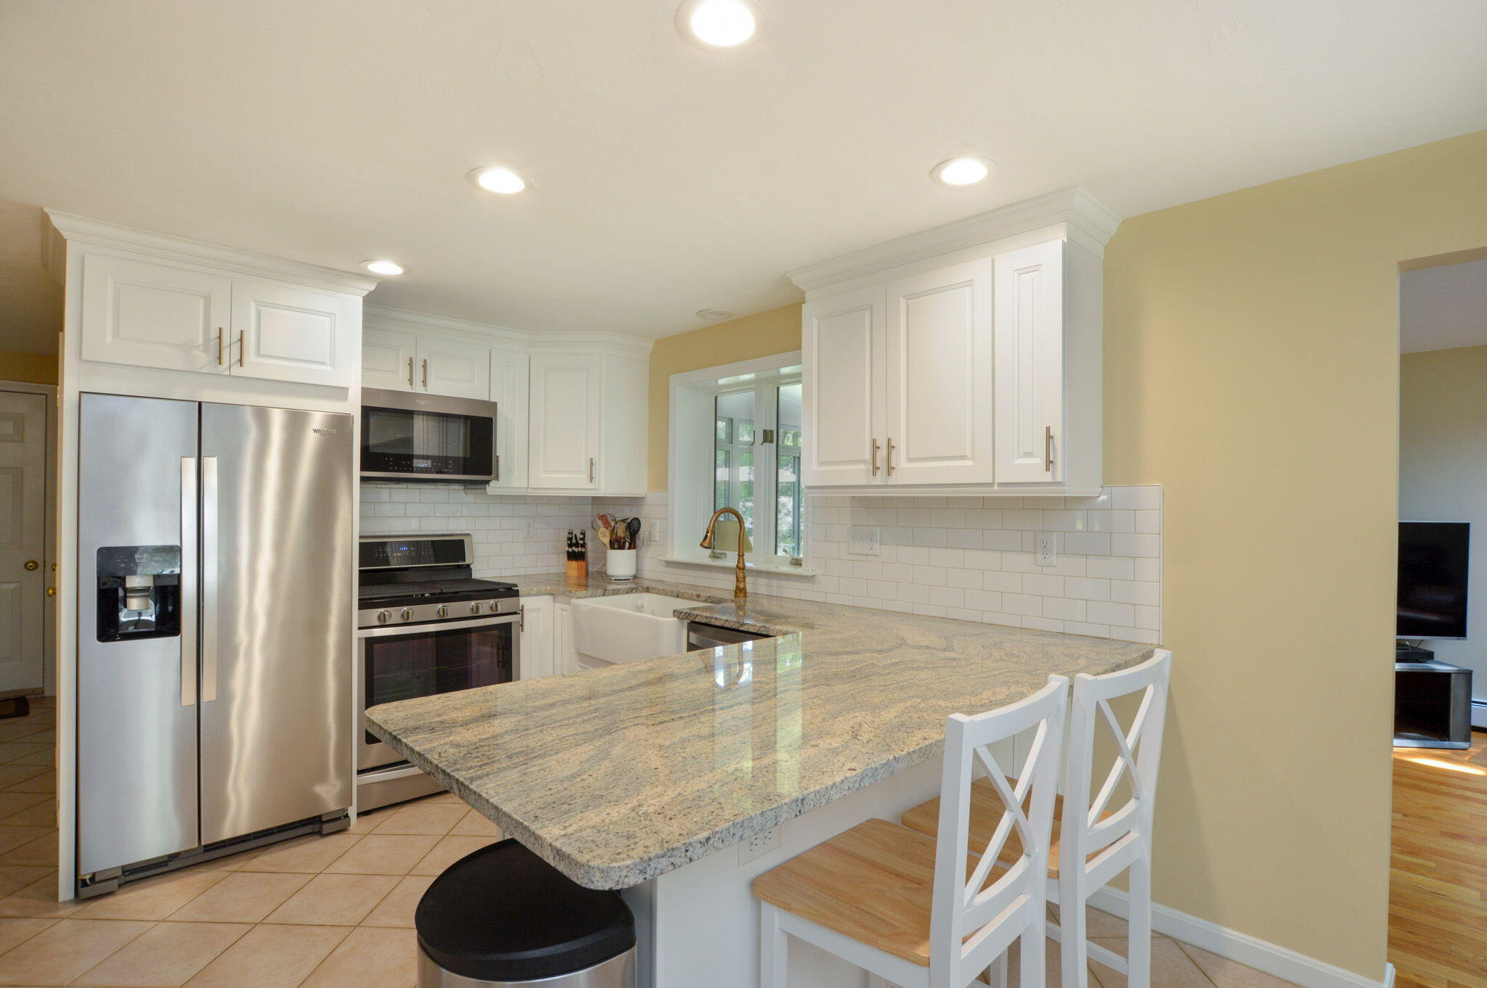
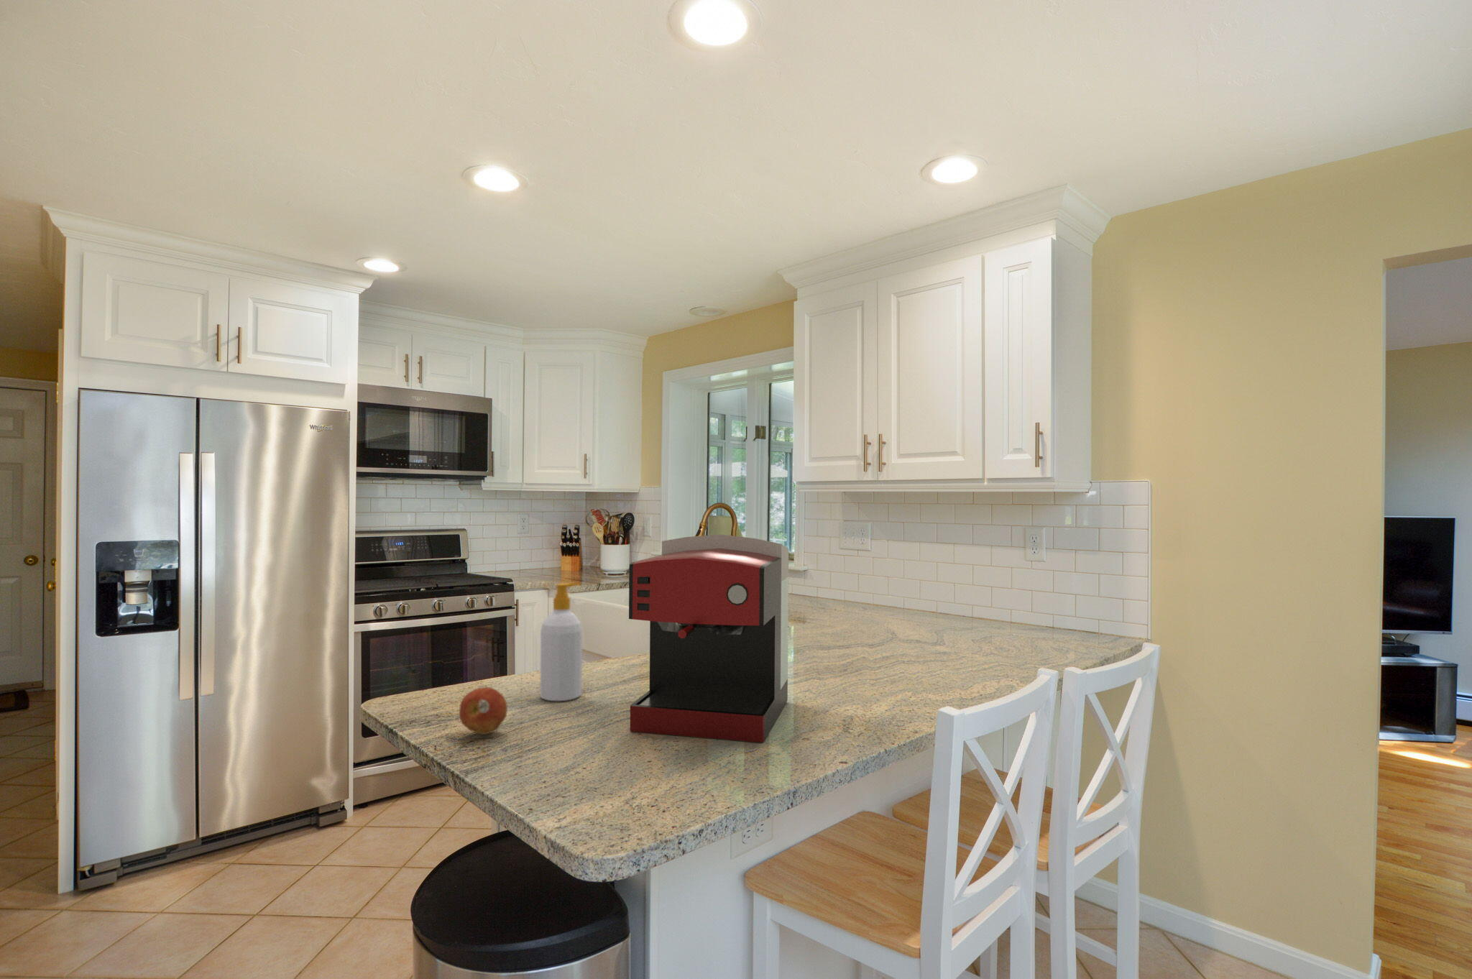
+ soap bottle [539,581,583,701]
+ coffee maker [628,534,790,743]
+ fruit [459,686,508,735]
